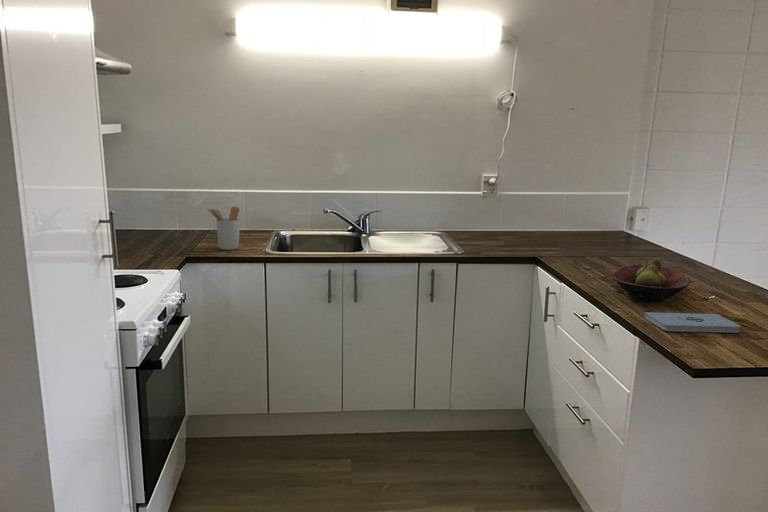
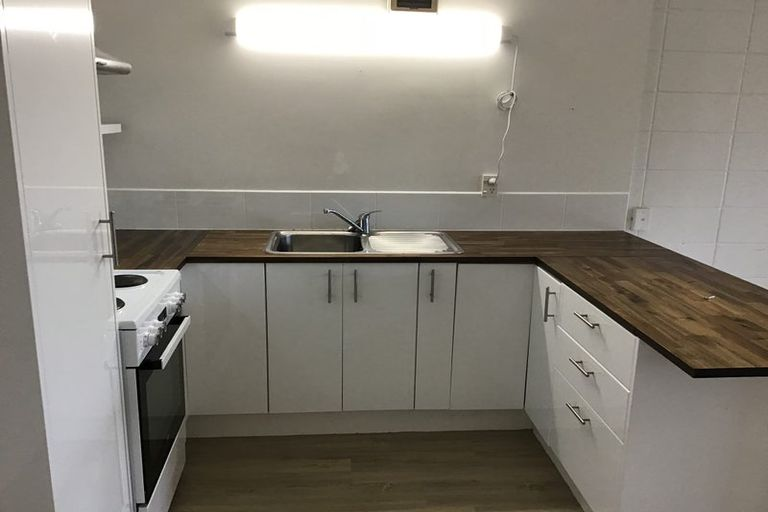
- fruit bowl [611,258,691,303]
- utensil holder [206,205,241,251]
- notepad [644,311,741,334]
